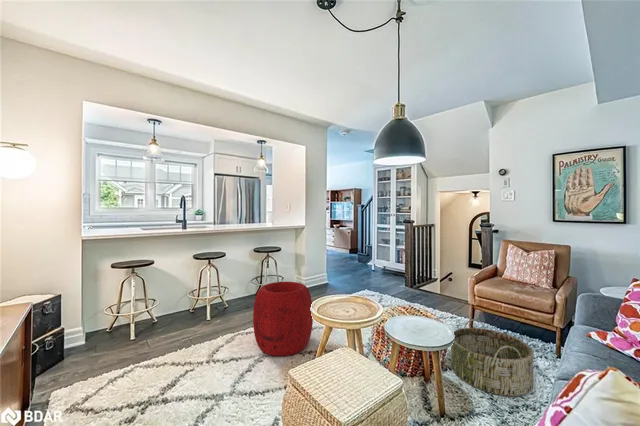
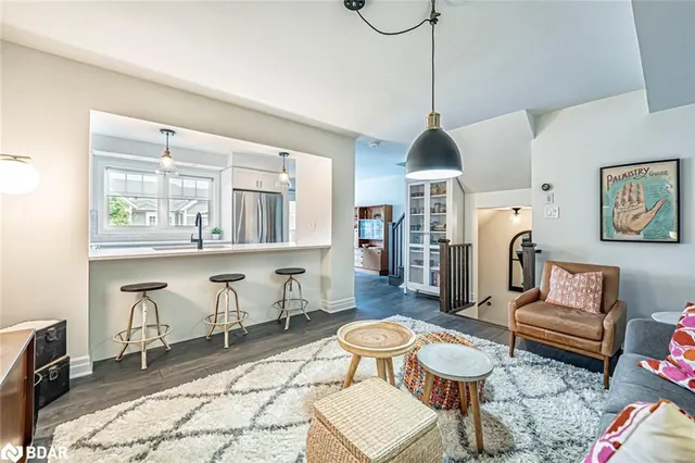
- pouf [252,281,314,357]
- basket [450,318,534,397]
